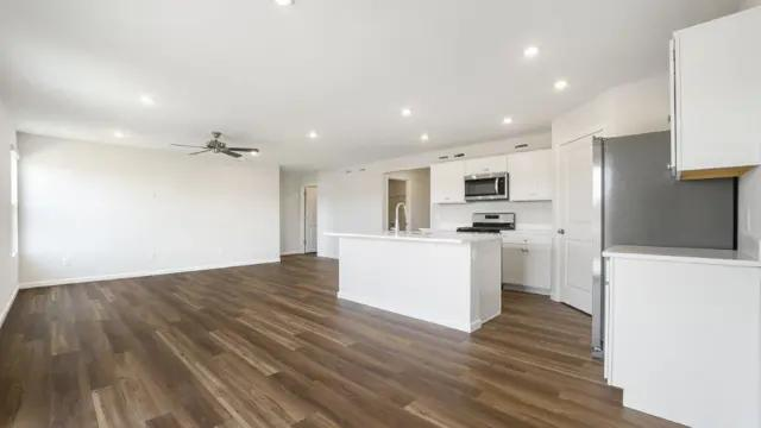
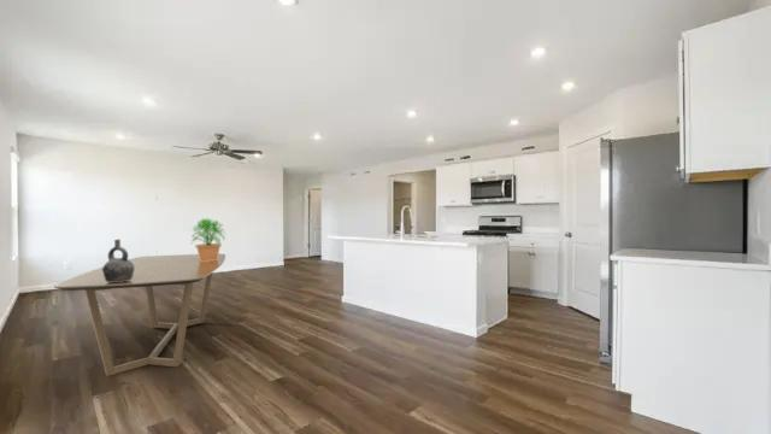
+ dining table [53,253,226,377]
+ potted plant [188,217,226,262]
+ ceramic vessel [102,237,135,282]
